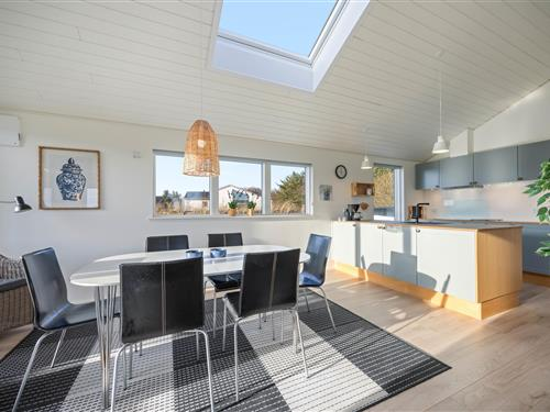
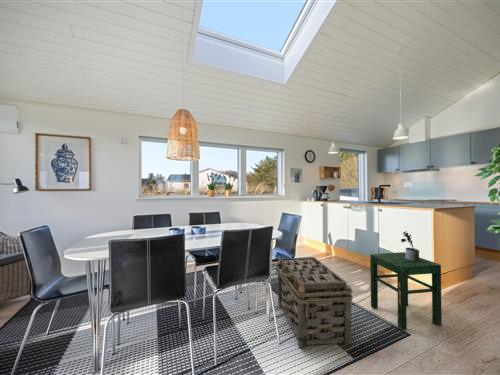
+ basket [274,253,354,350]
+ stool [369,251,443,331]
+ potted plant [400,230,420,261]
